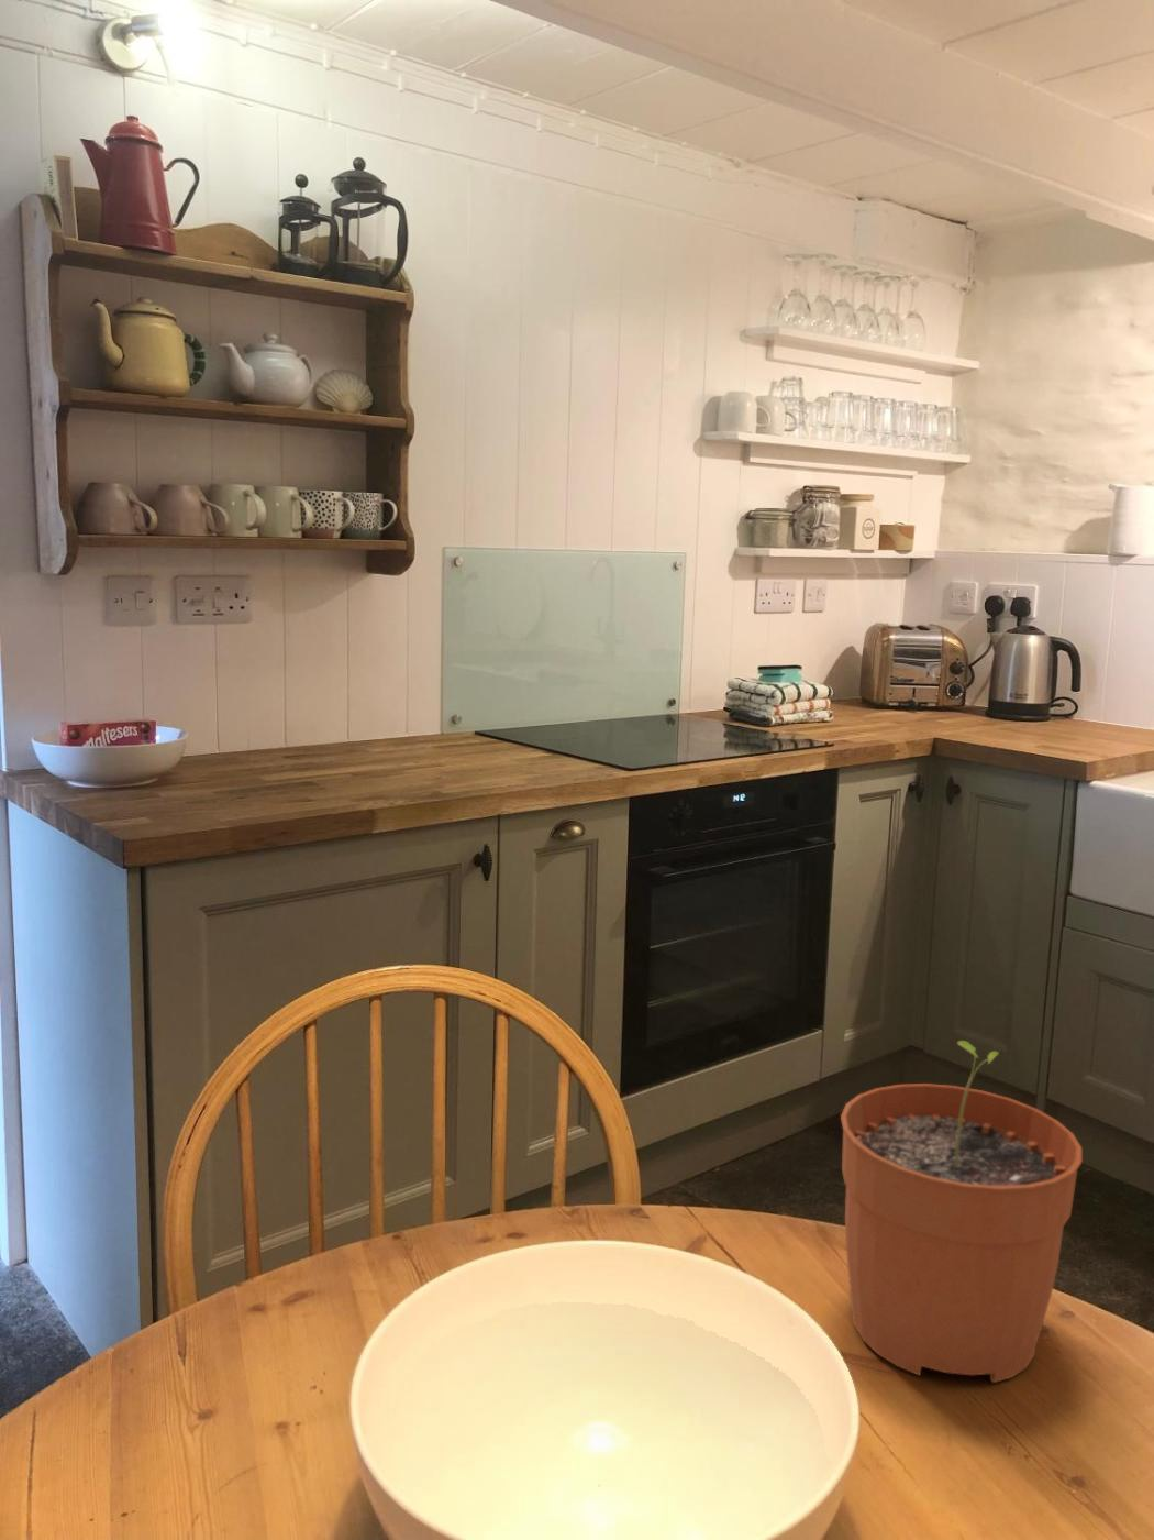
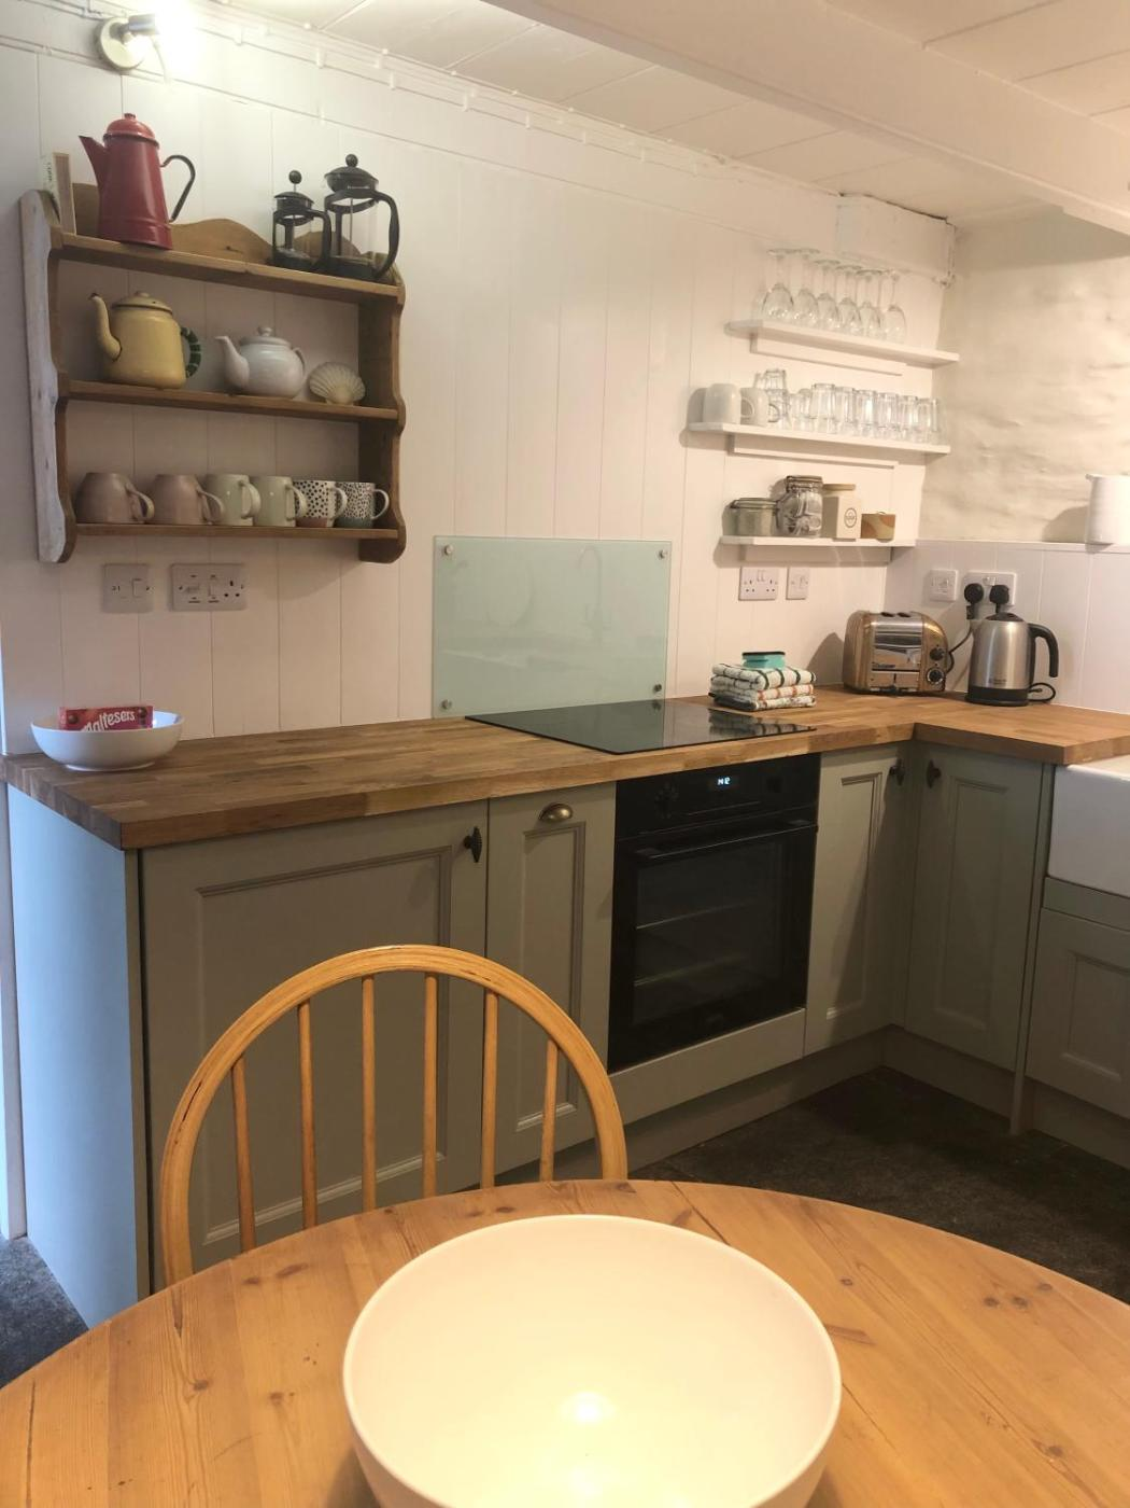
- plant pot [840,1039,1082,1385]
